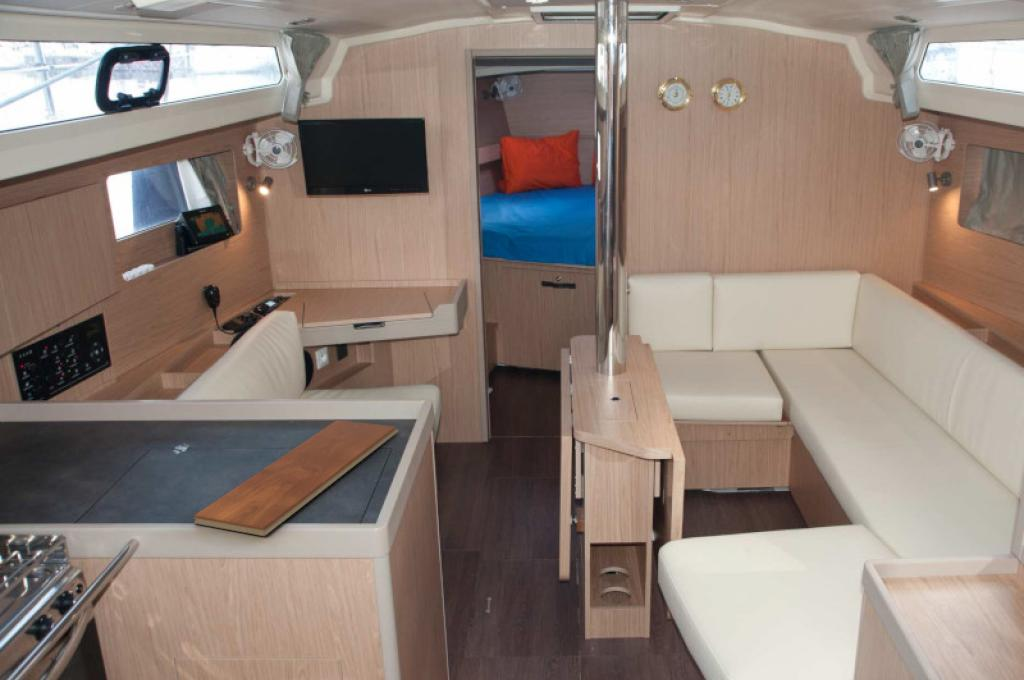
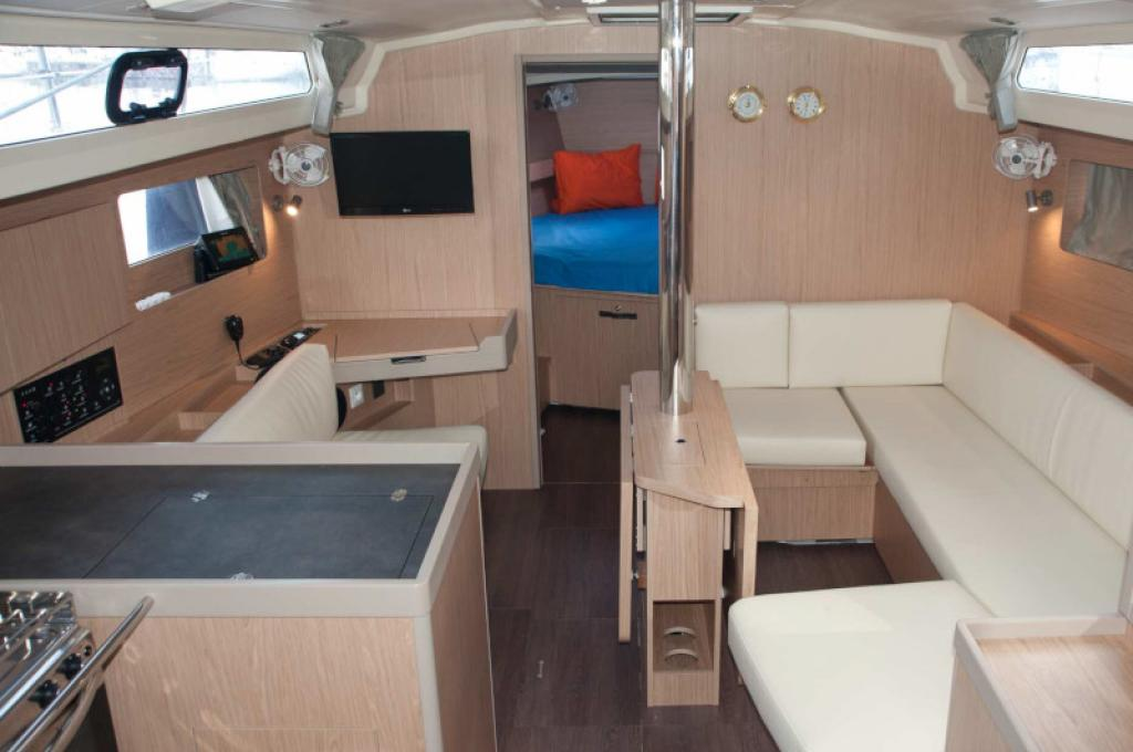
- chopping board [192,419,399,537]
